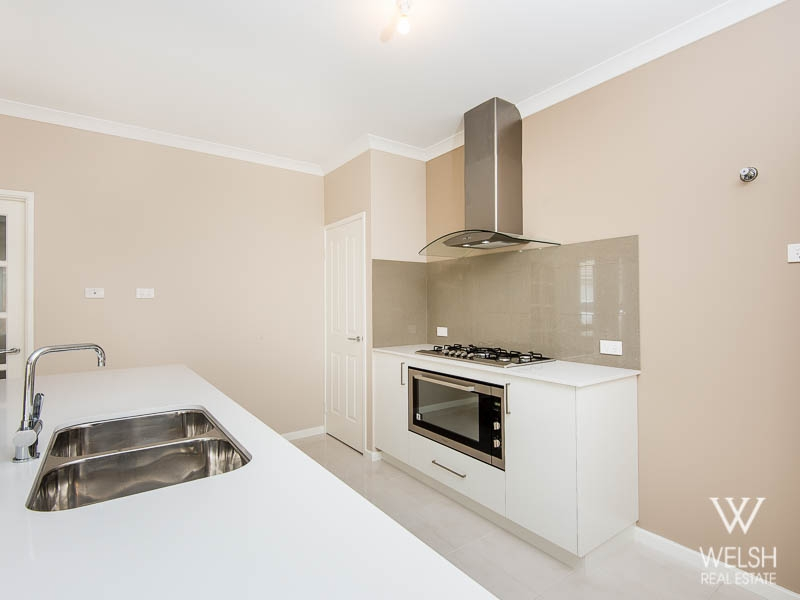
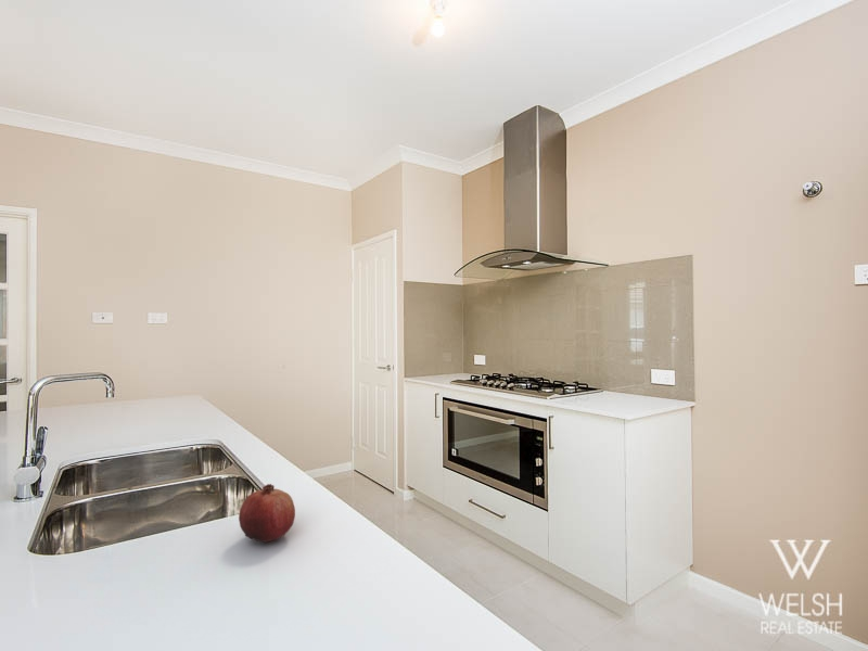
+ fruit [238,483,296,544]
